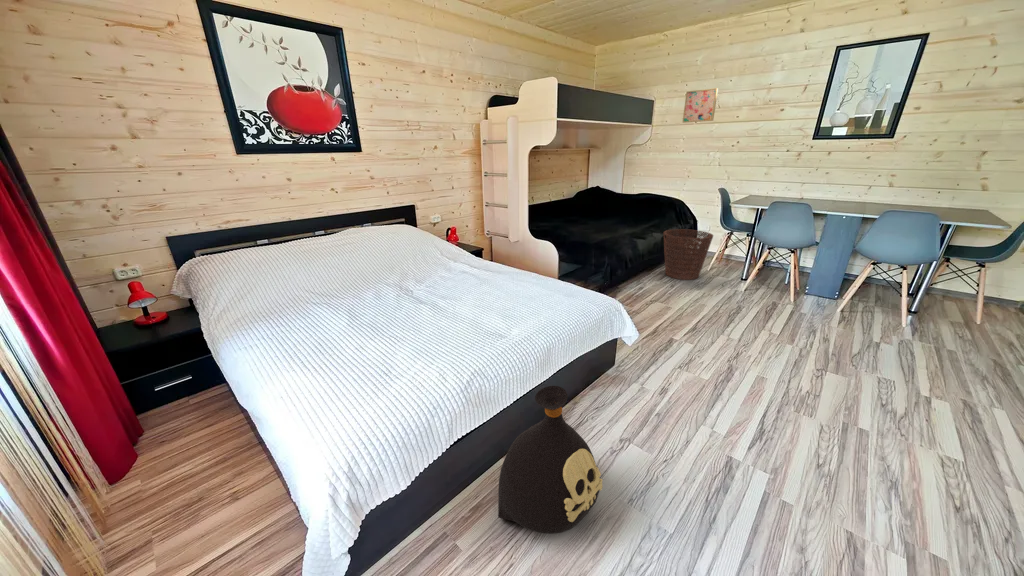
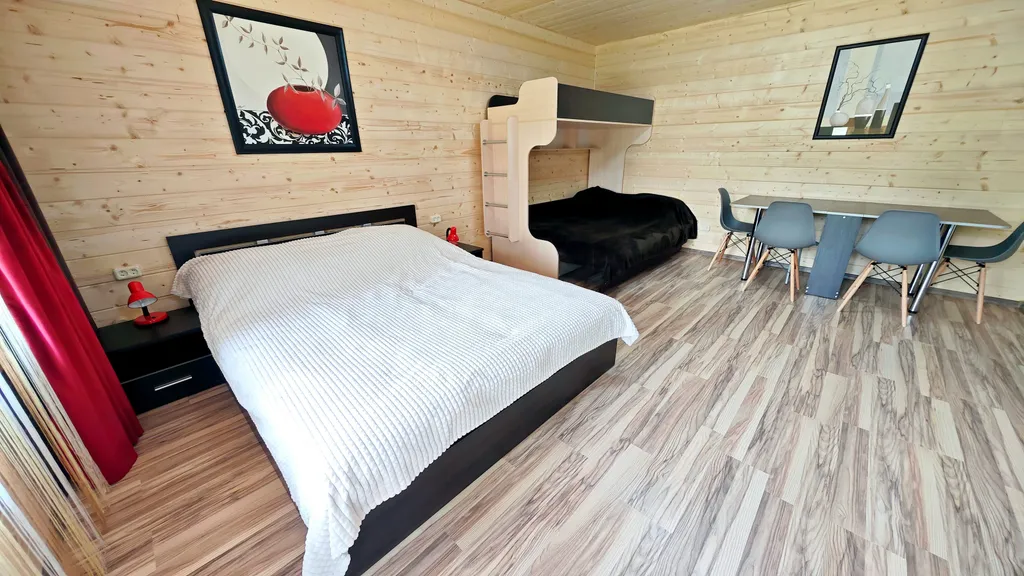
- wall art [681,87,719,124]
- bag [497,385,603,535]
- basket [662,228,715,281]
